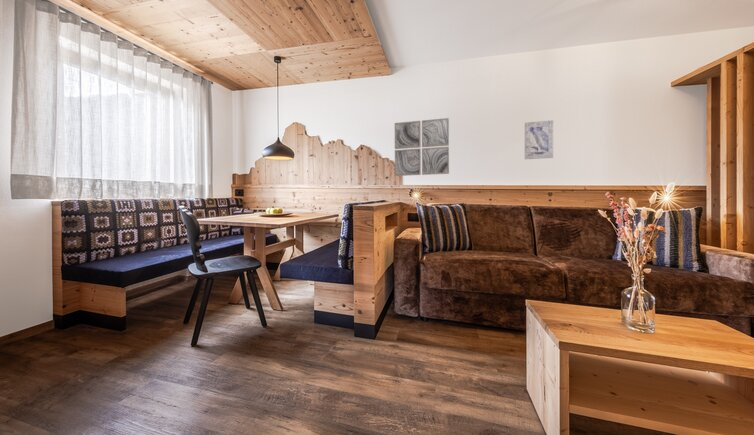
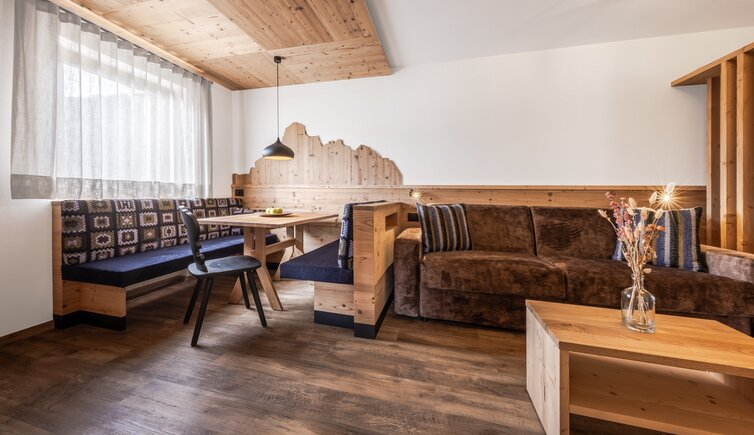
- wall art [394,117,450,177]
- wall art [524,119,554,160]
